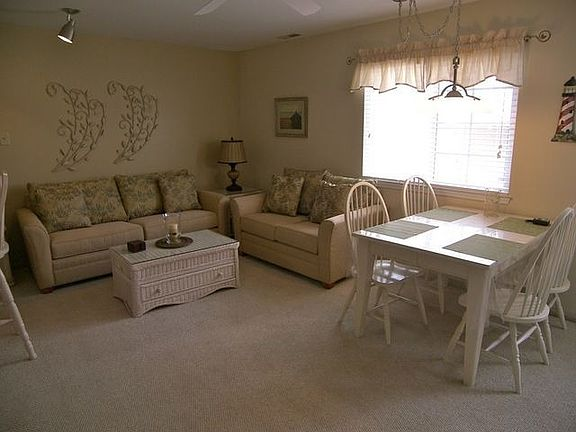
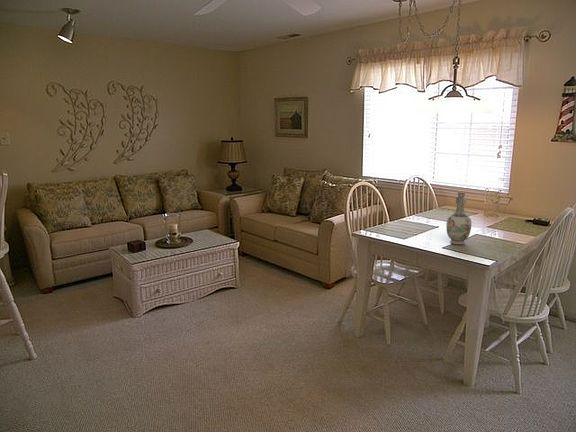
+ vase [445,191,472,245]
